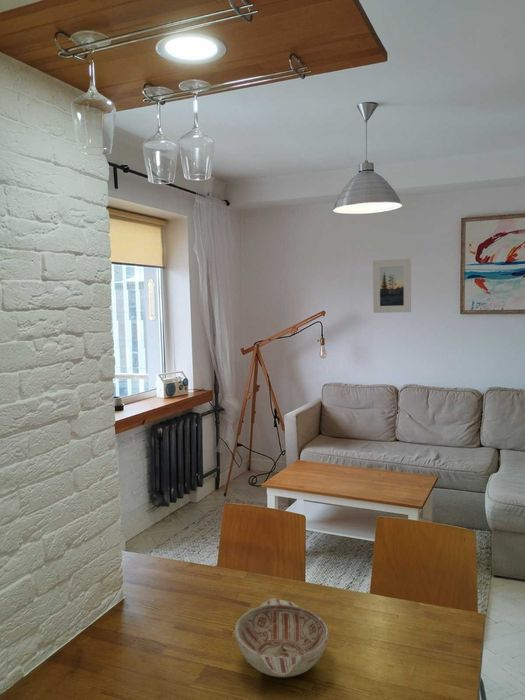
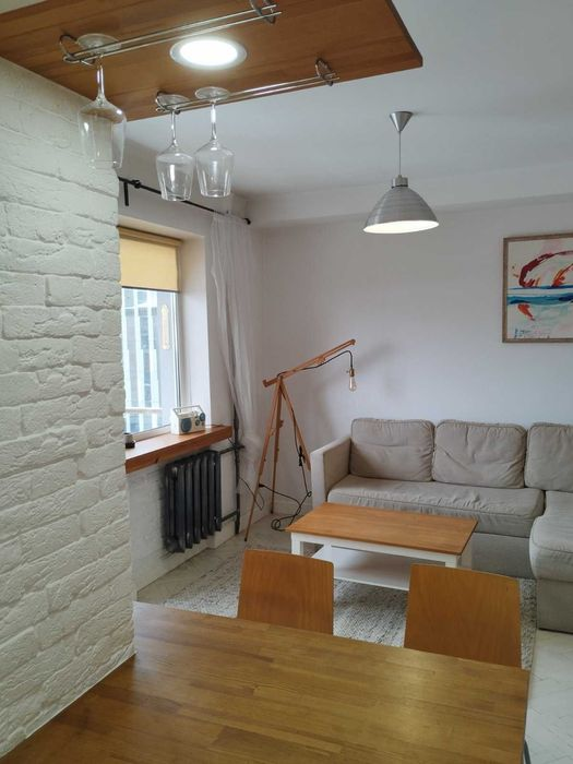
- decorative bowl [234,597,330,678]
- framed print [372,258,412,314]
